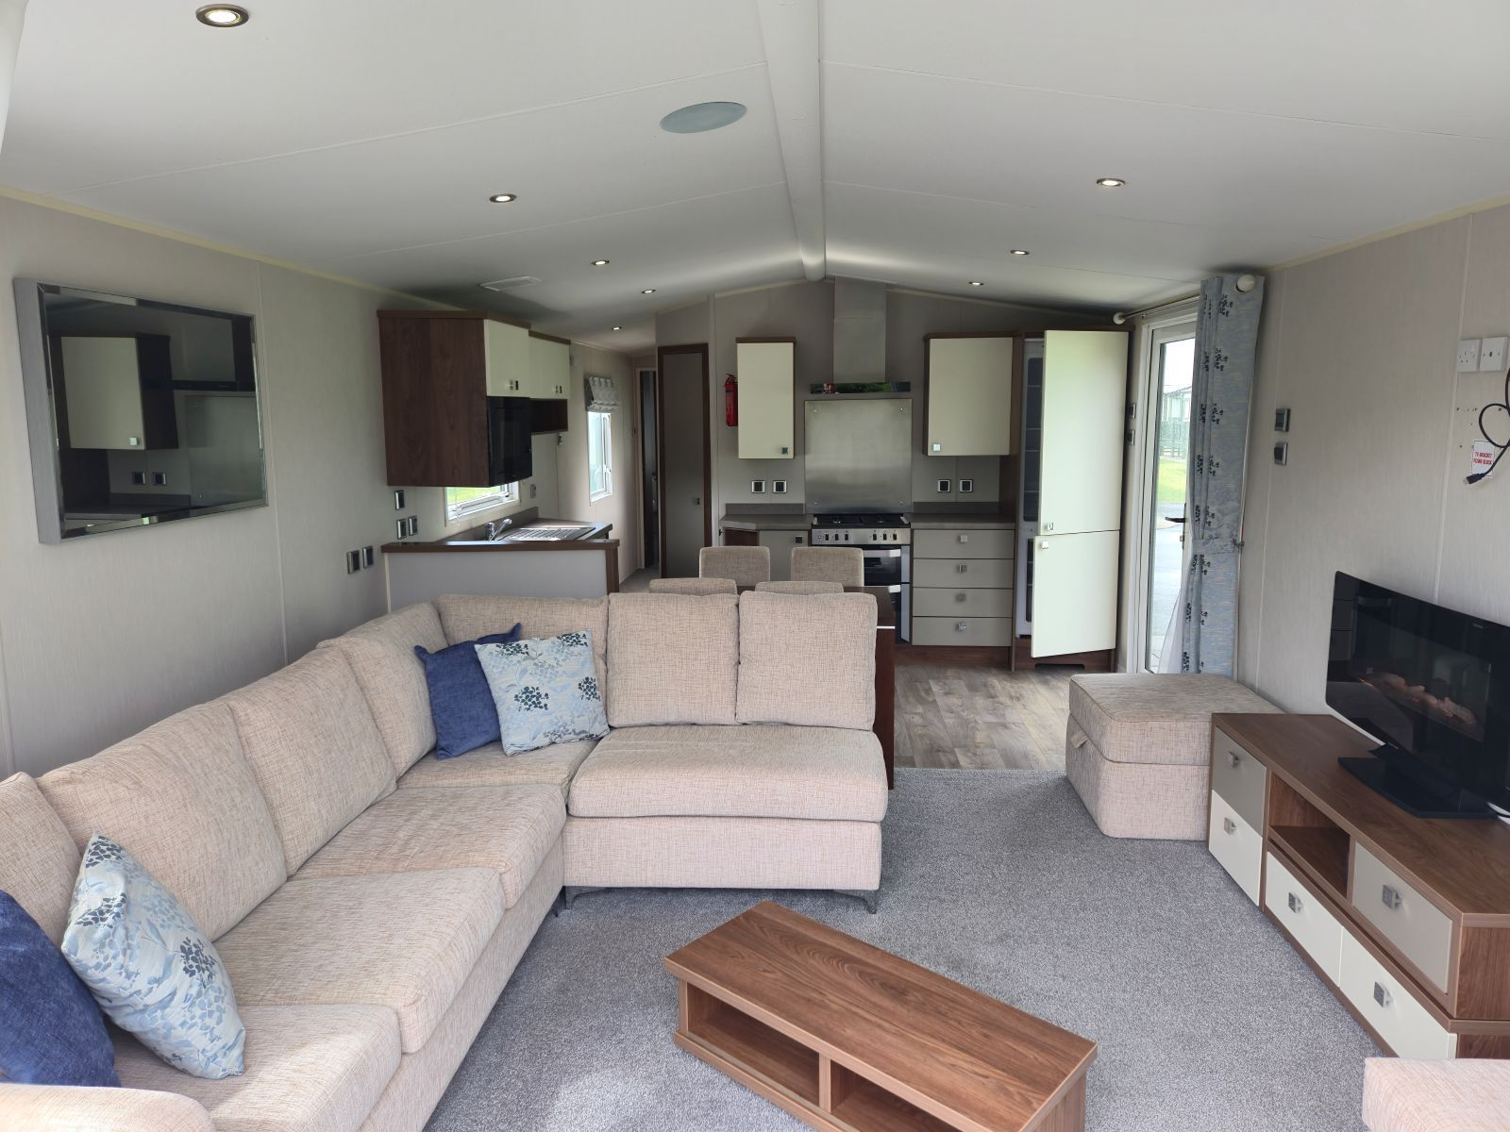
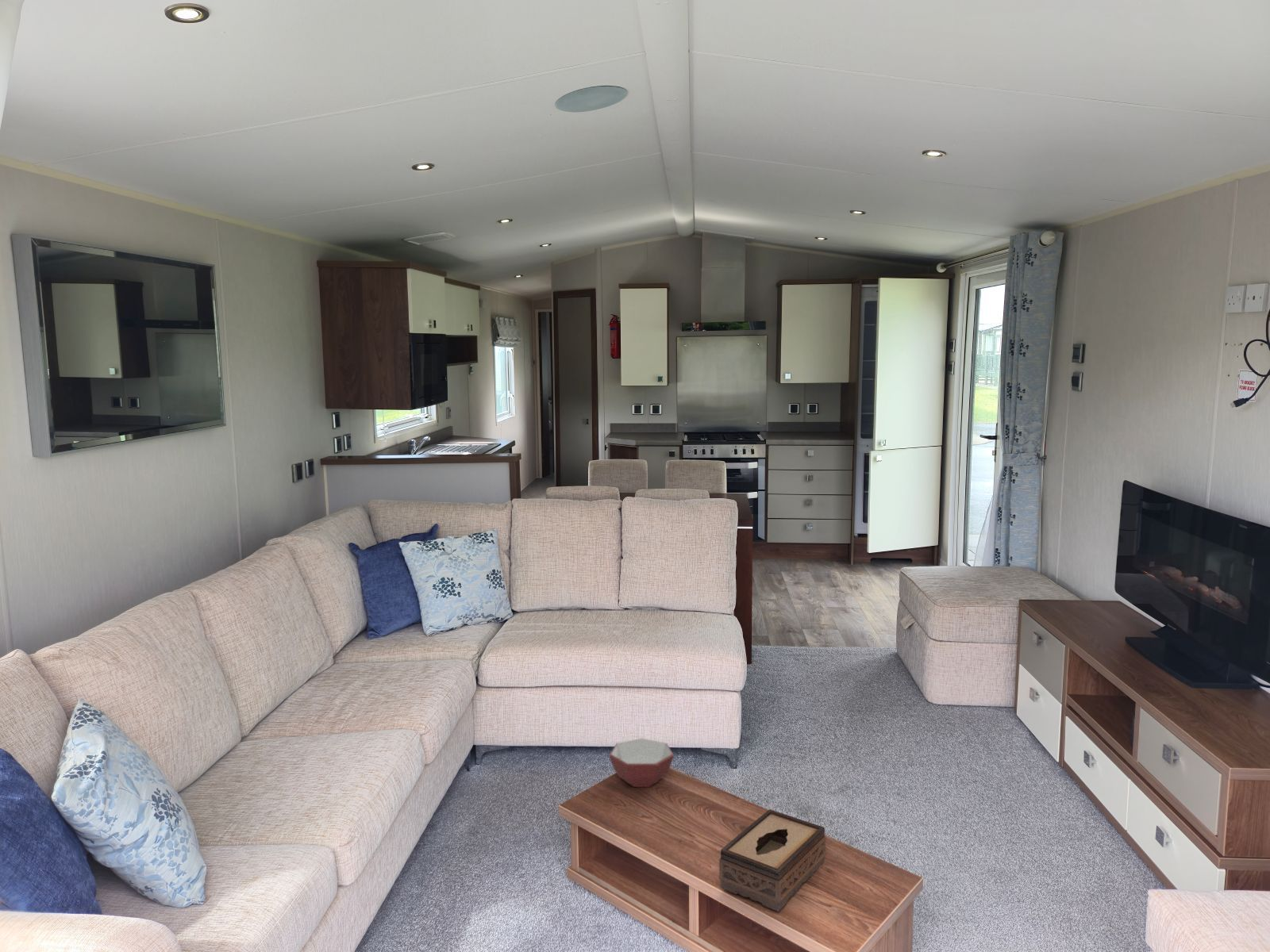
+ tissue box [718,808,826,912]
+ bowl [608,738,675,788]
